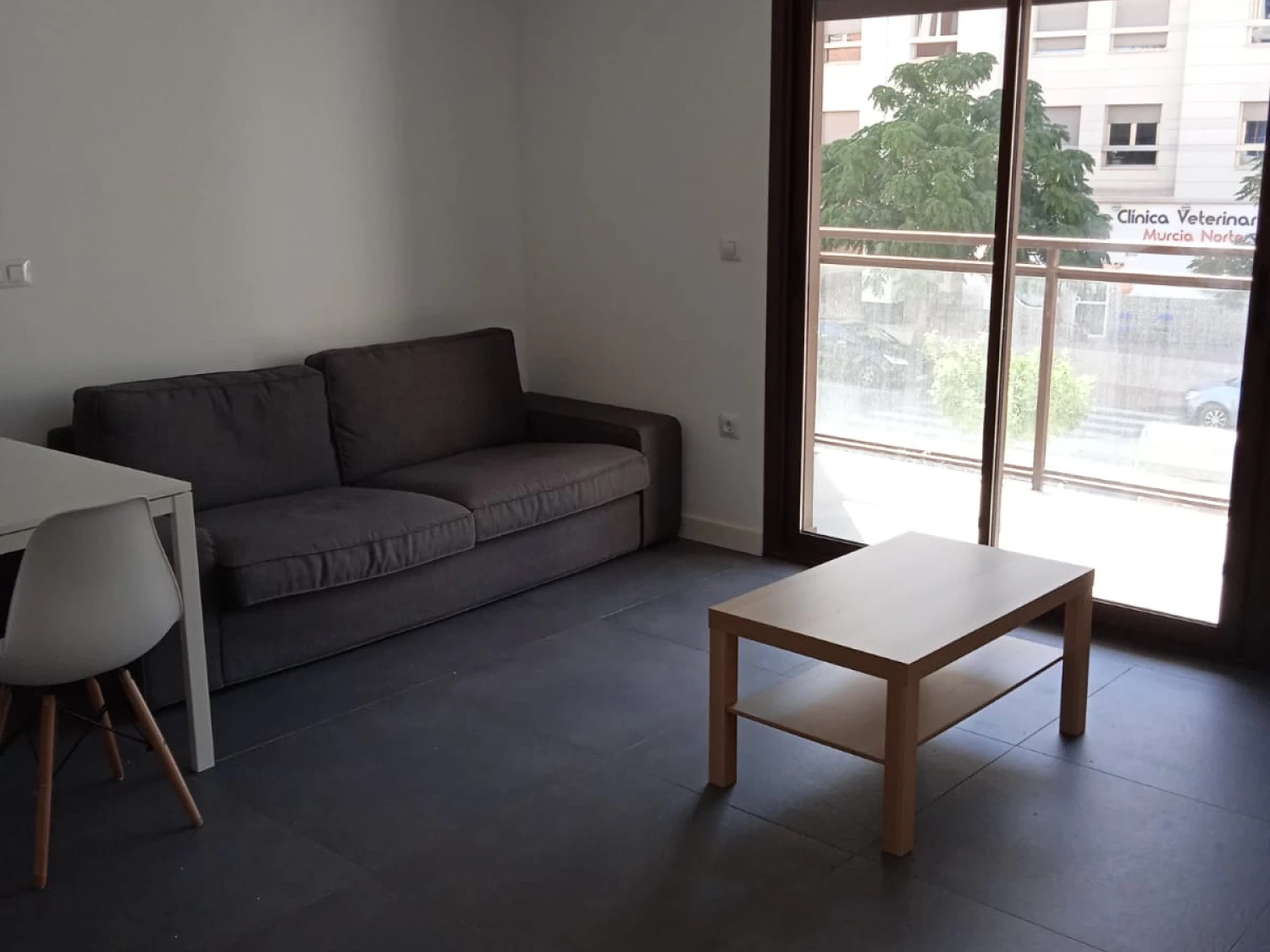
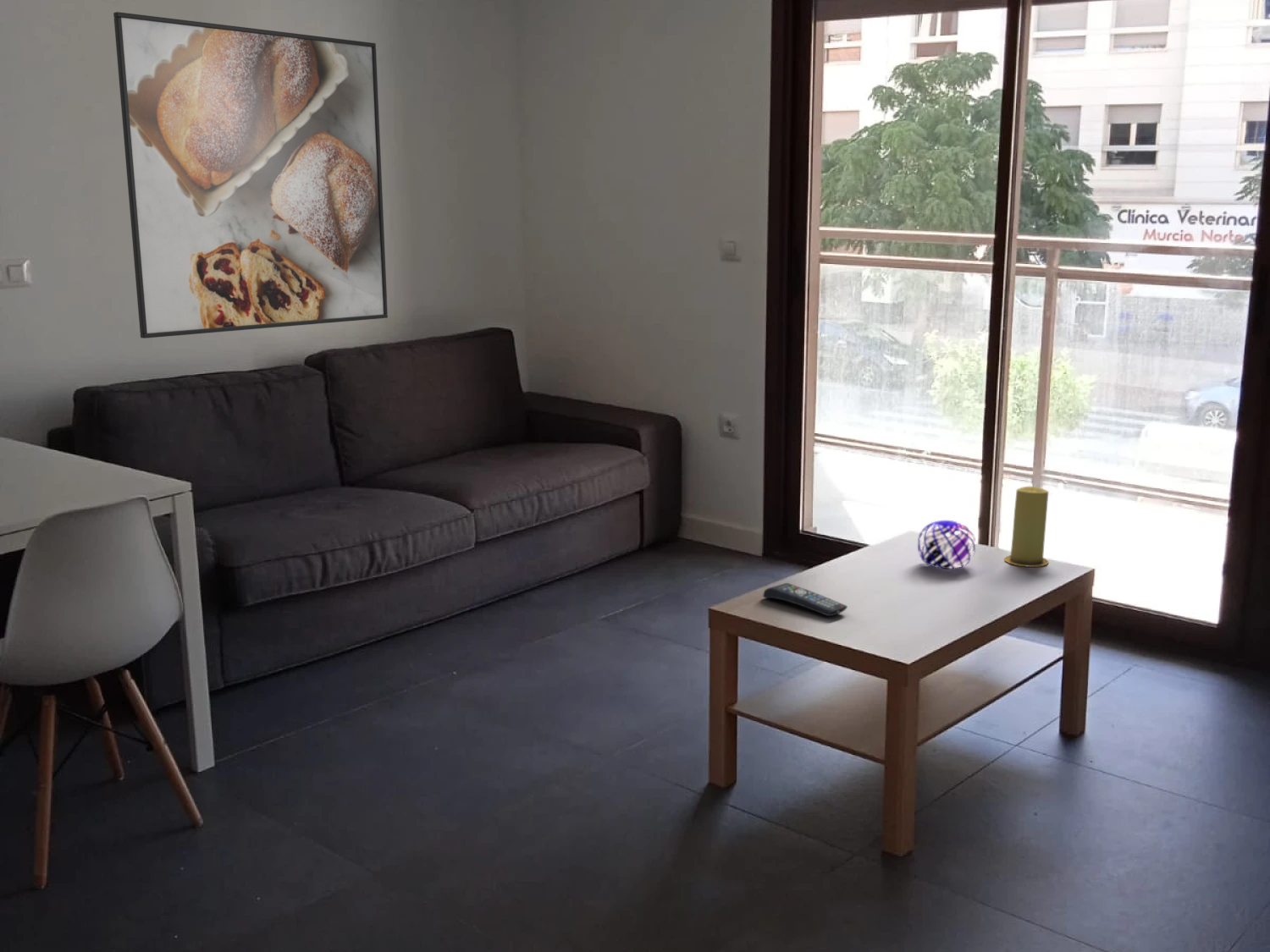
+ decorative orb [917,520,976,570]
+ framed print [113,11,389,339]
+ remote control [762,582,848,617]
+ candle [1003,486,1050,568]
